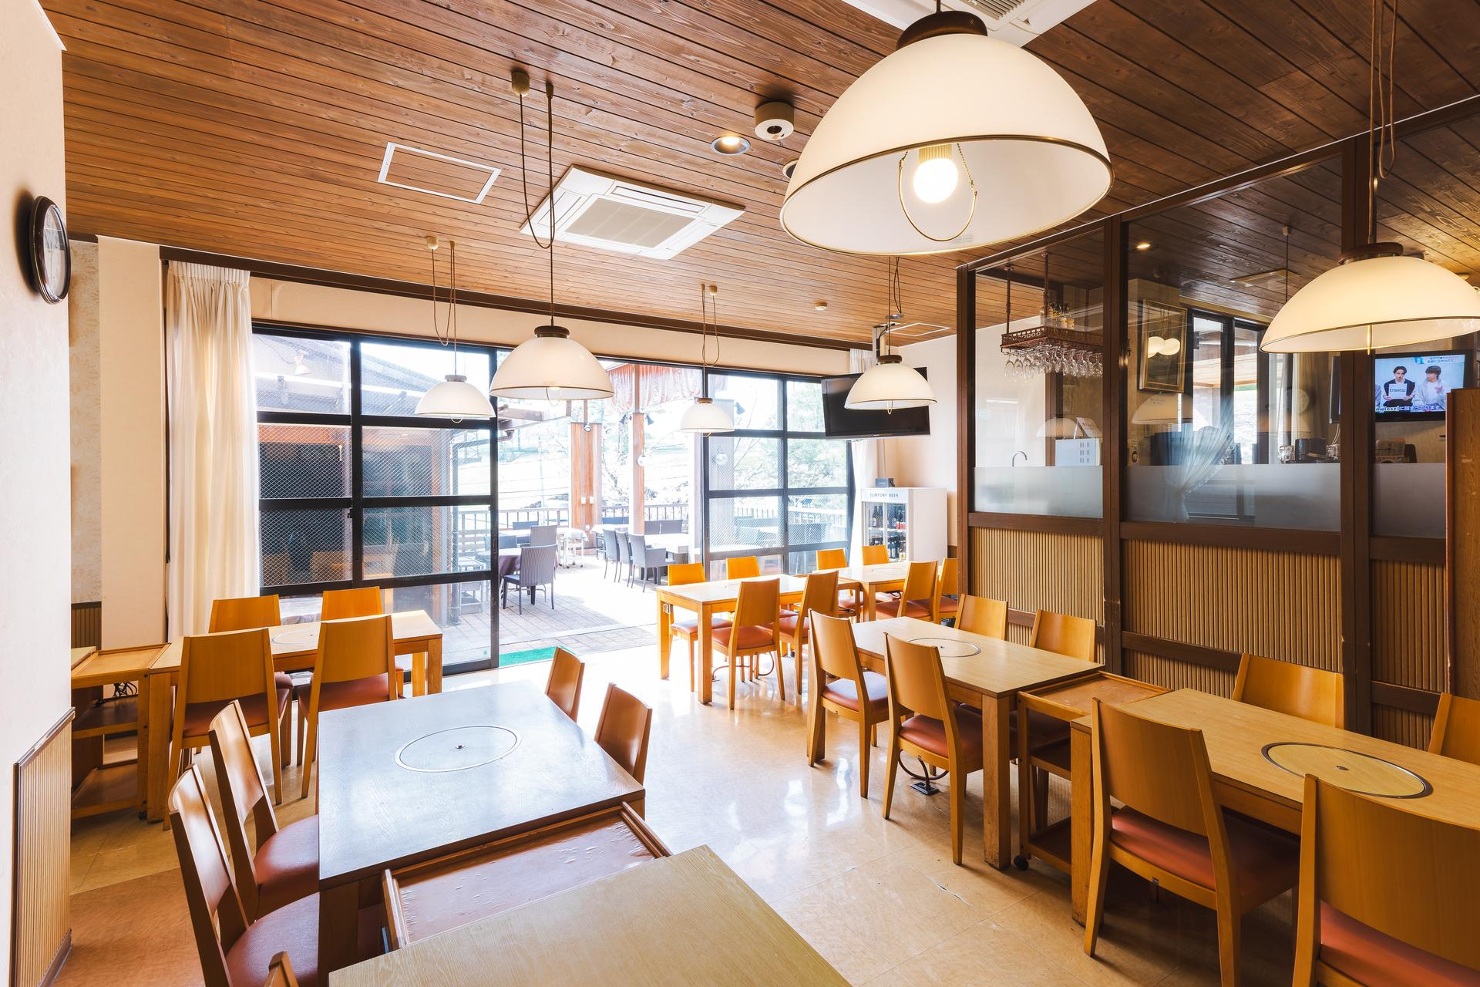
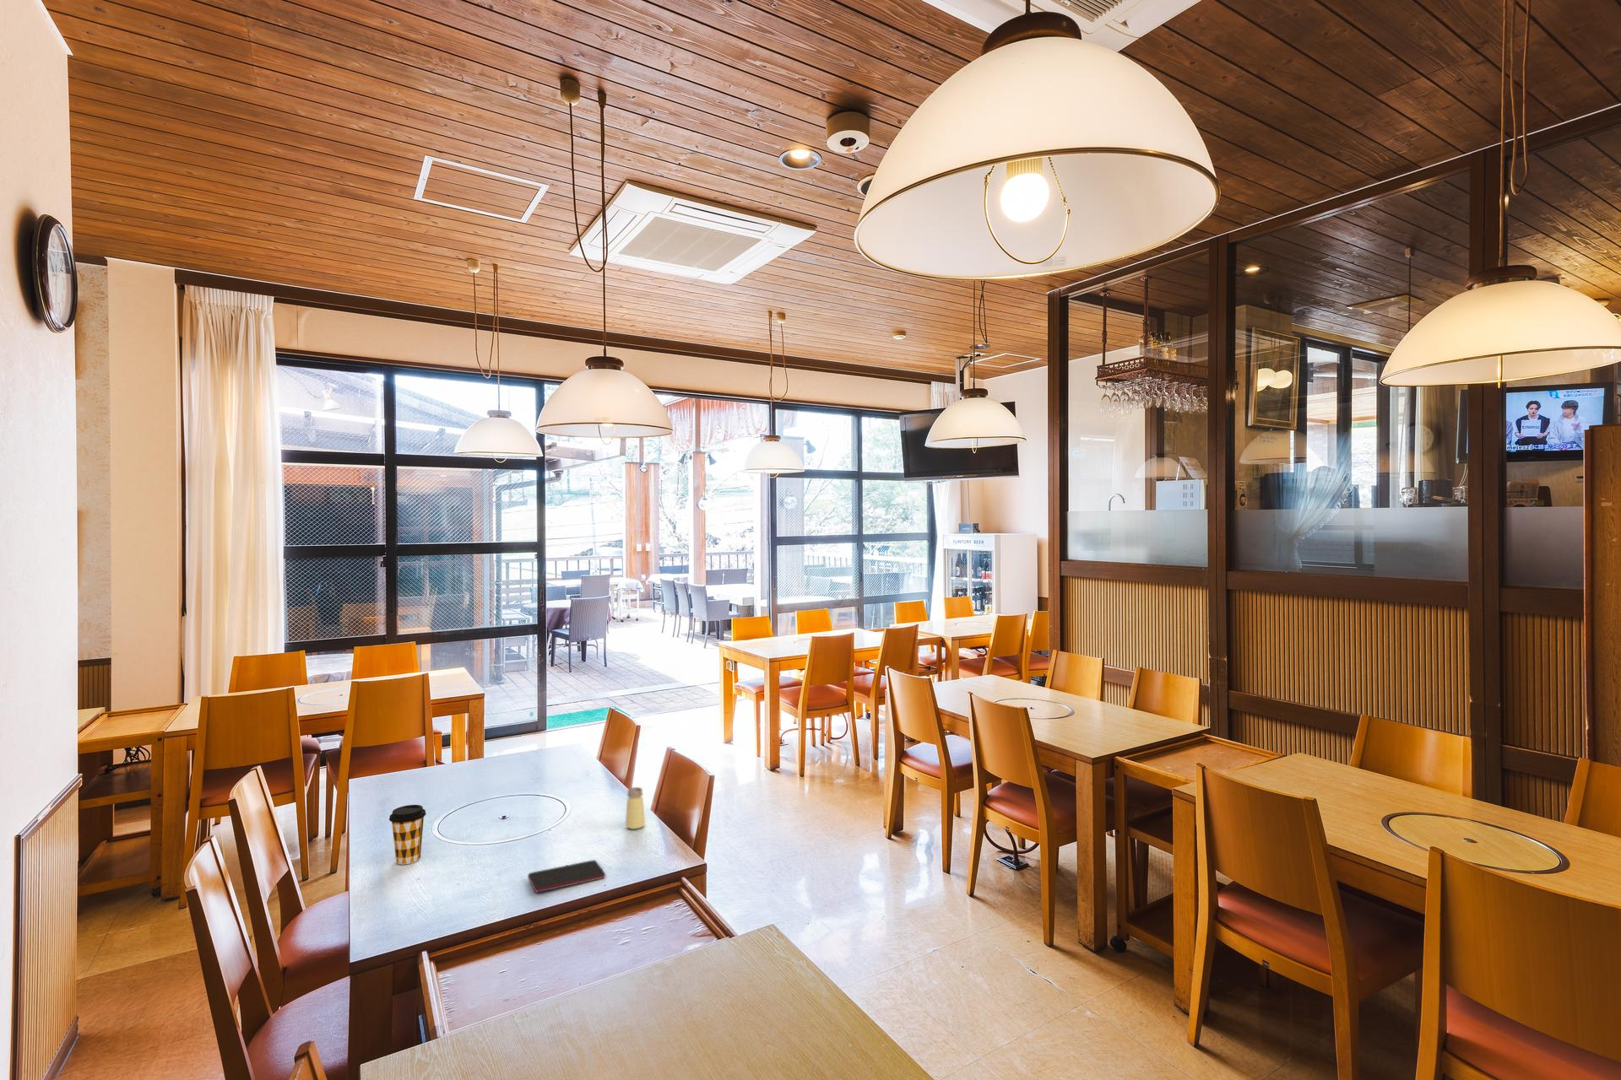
+ saltshaker [625,786,645,830]
+ coffee cup [388,804,427,864]
+ smartphone [527,859,607,893]
